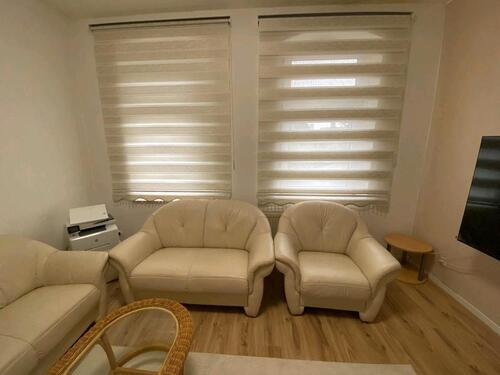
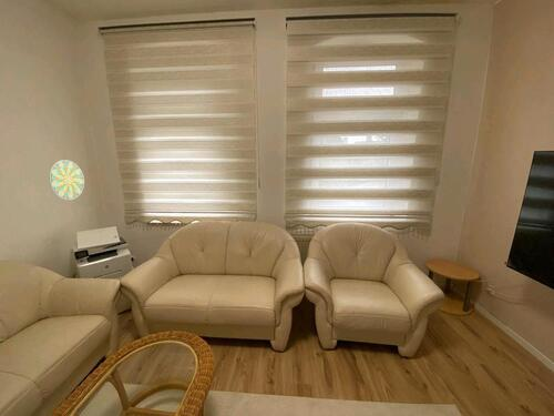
+ decorative plate [49,159,85,201]
